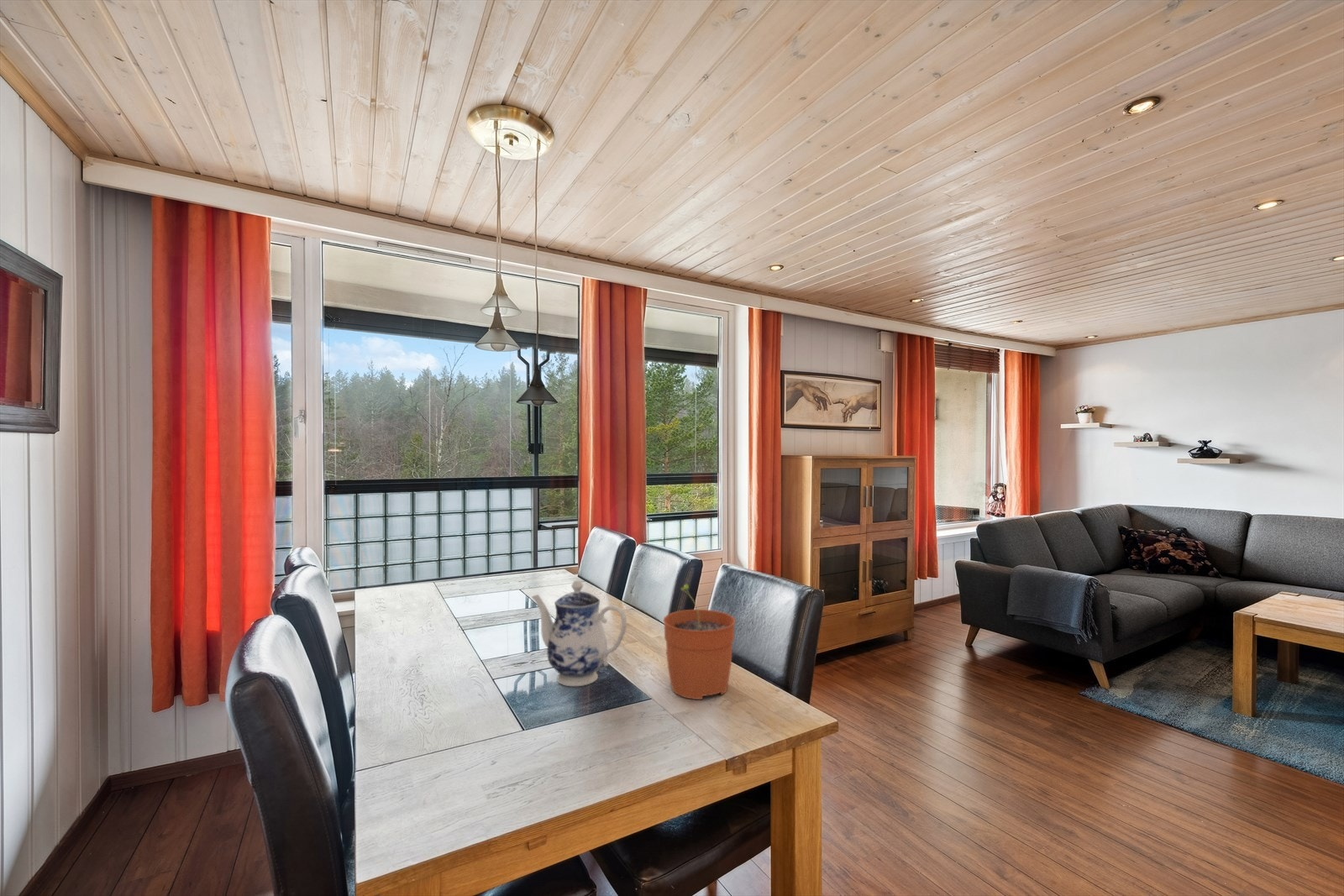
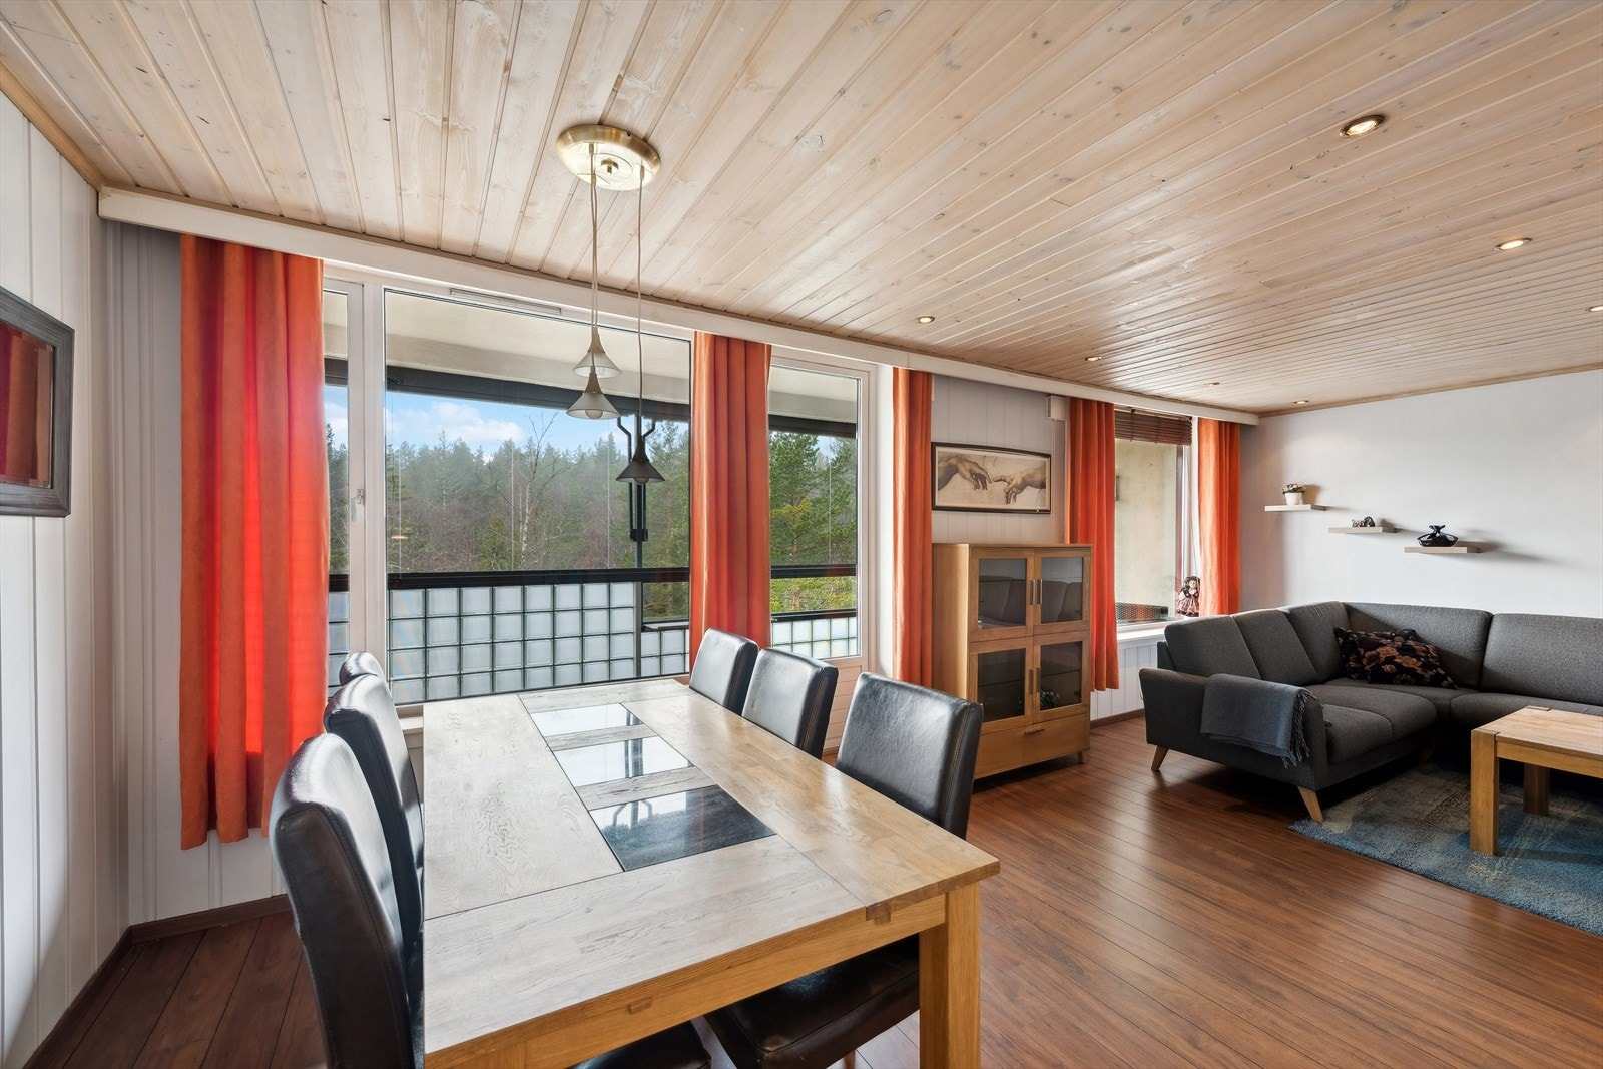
- plant pot [662,584,736,700]
- teapot [531,579,627,687]
